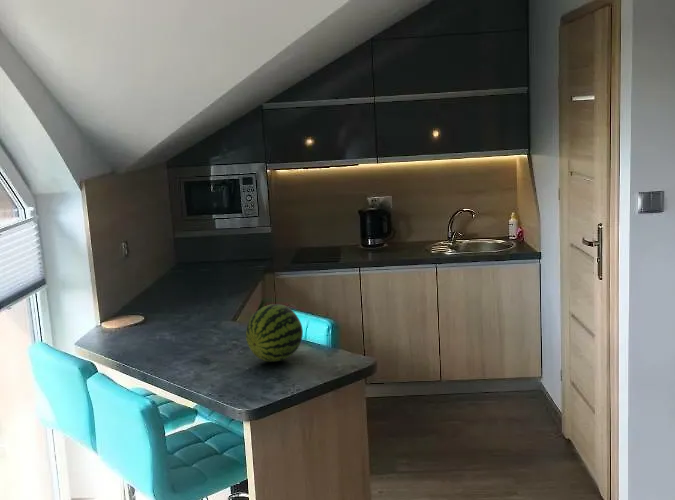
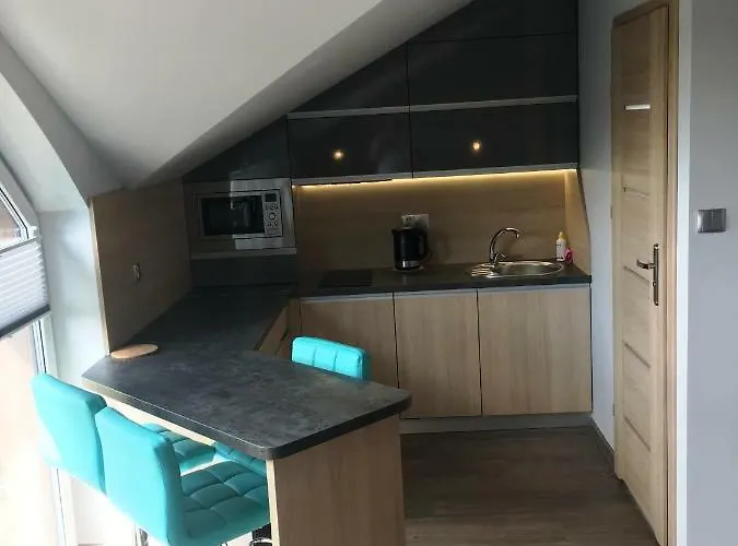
- fruit [245,303,304,363]
